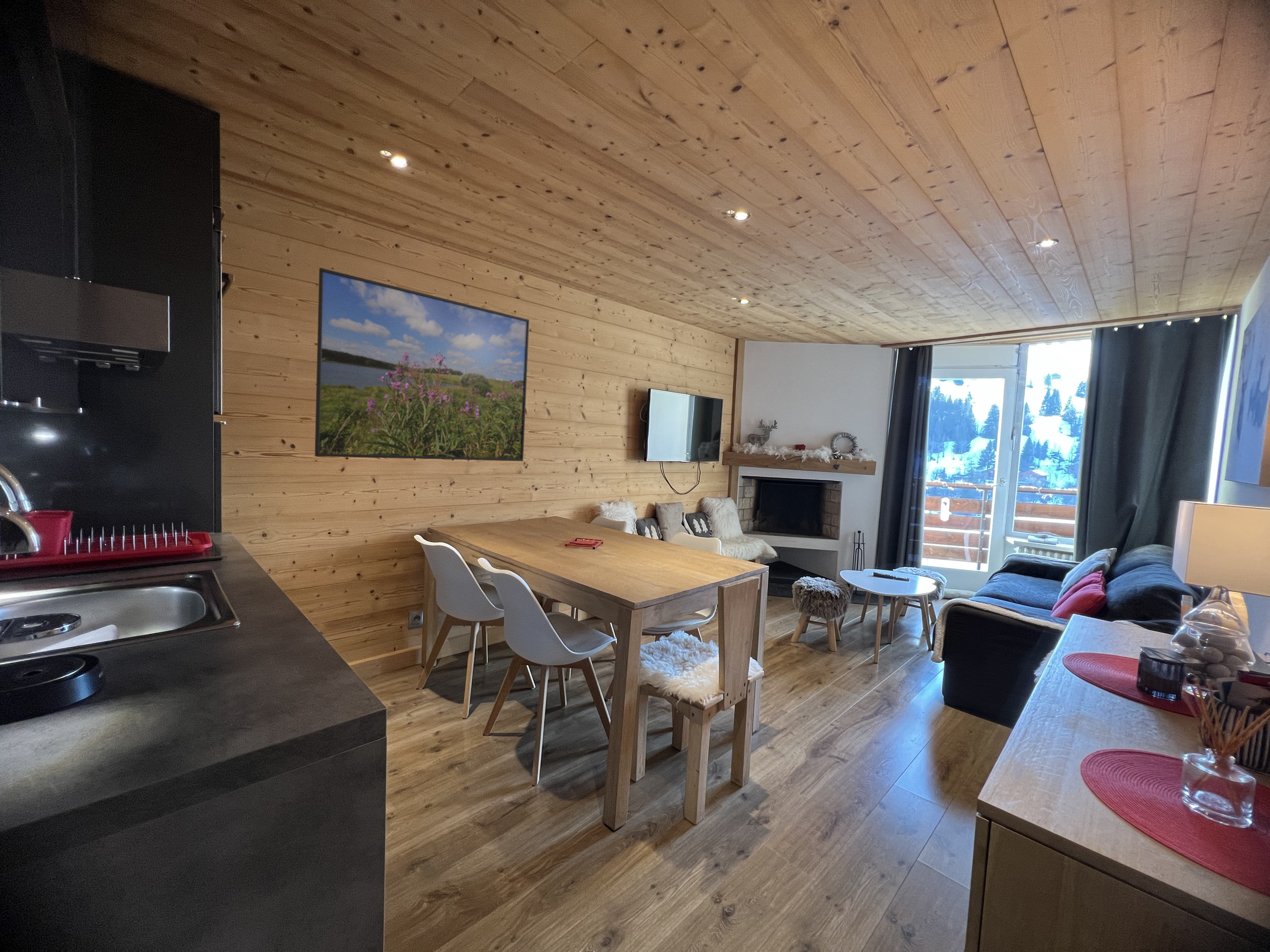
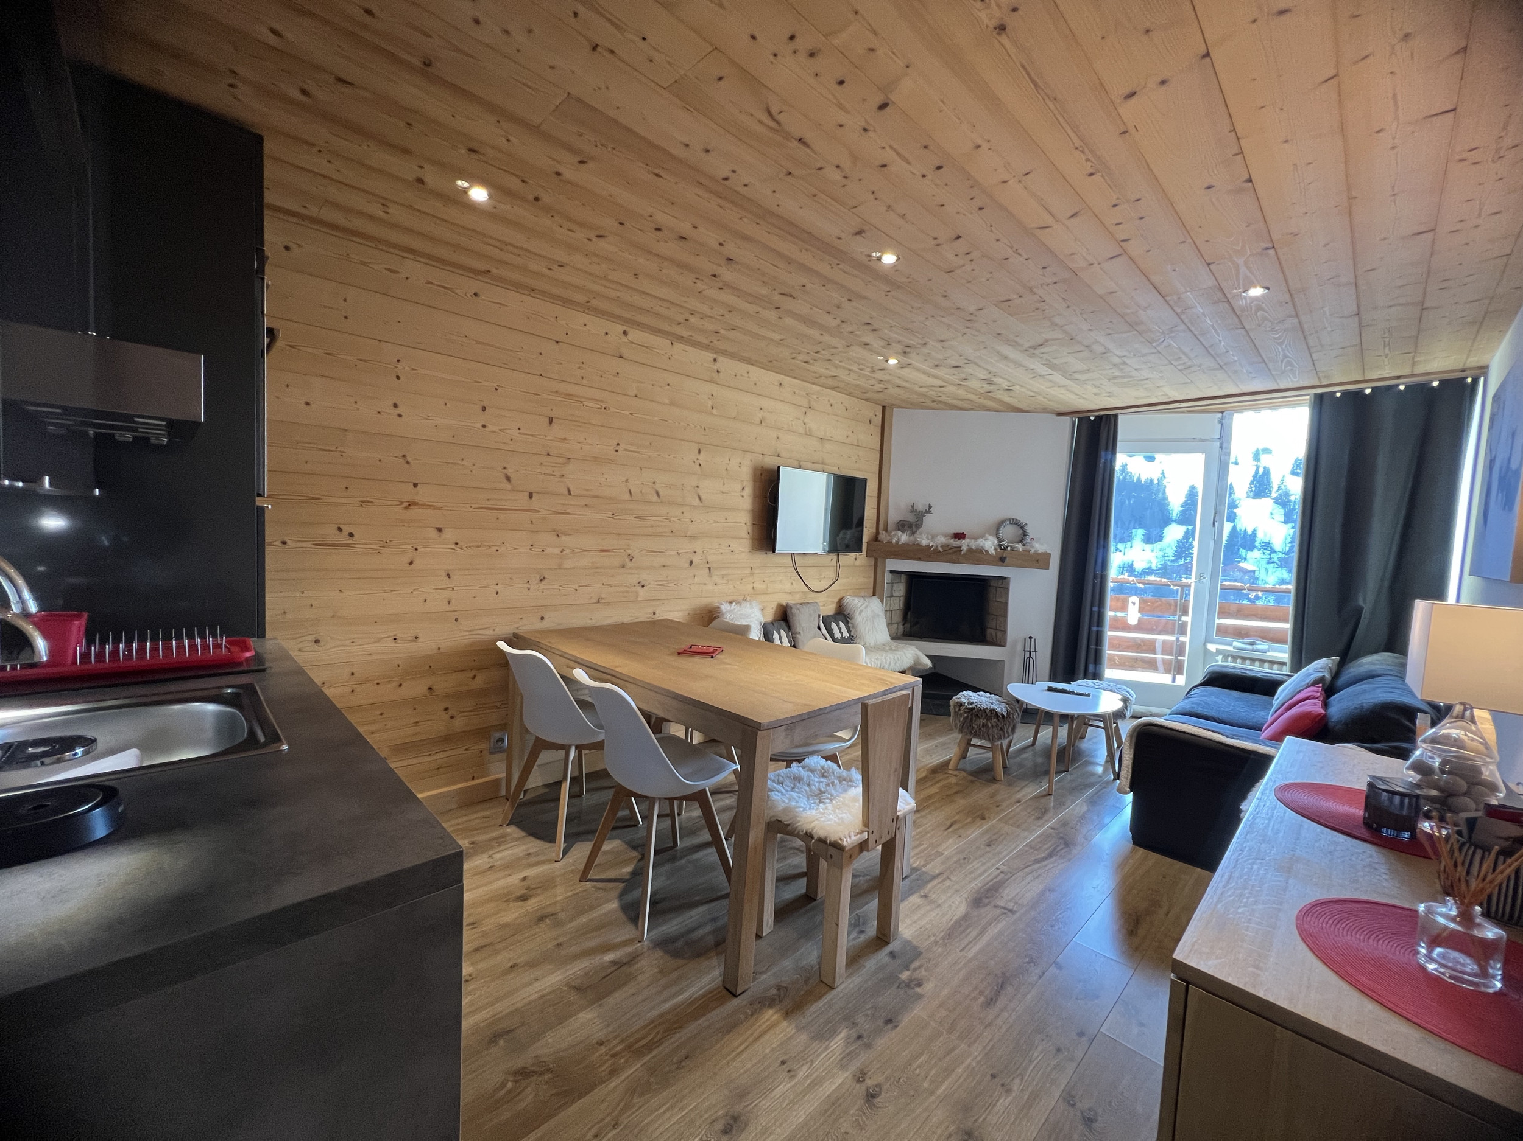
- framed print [314,268,530,462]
